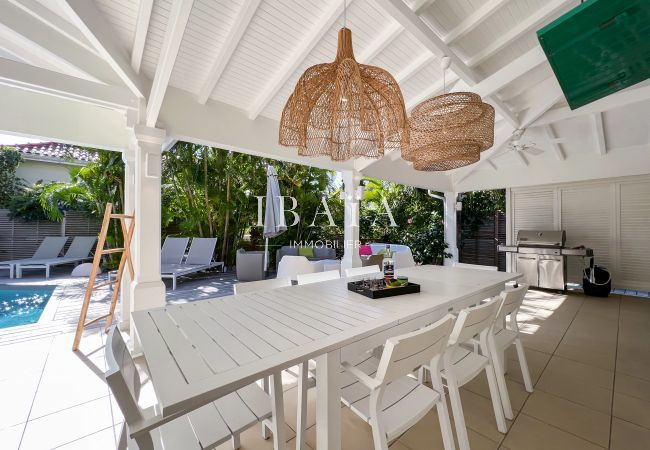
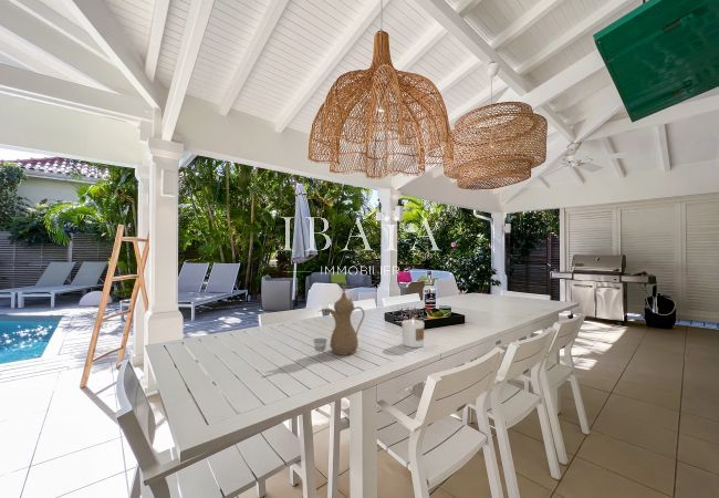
+ teapot [312,284,365,356]
+ candle [400,317,425,349]
